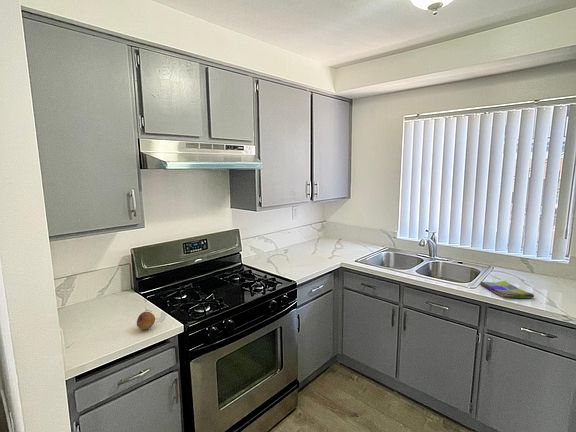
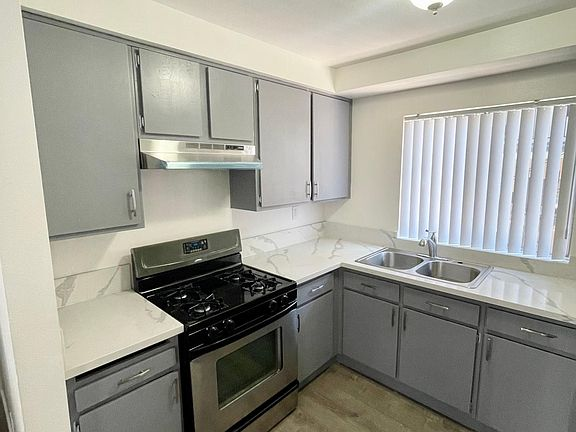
- dish towel [479,280,535,299]
- fruit [136,311,156,331]
